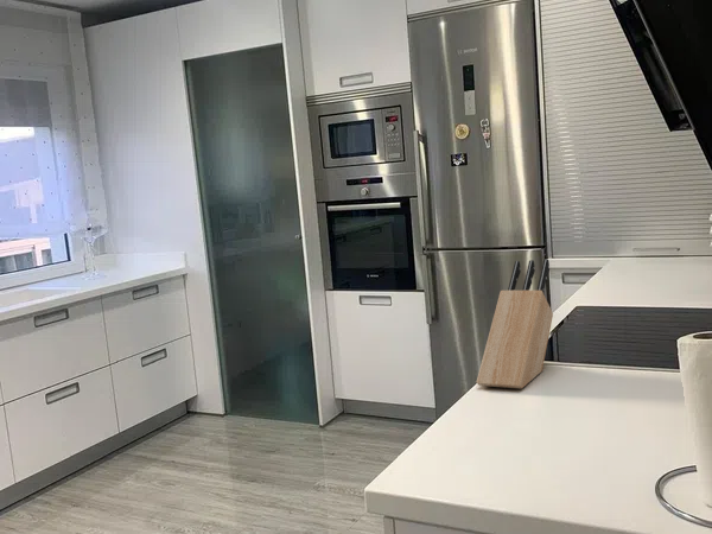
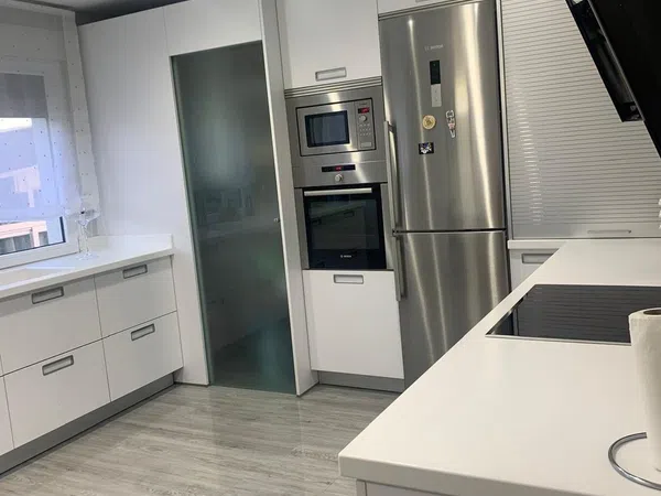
- knife block [476,258,554,389]
